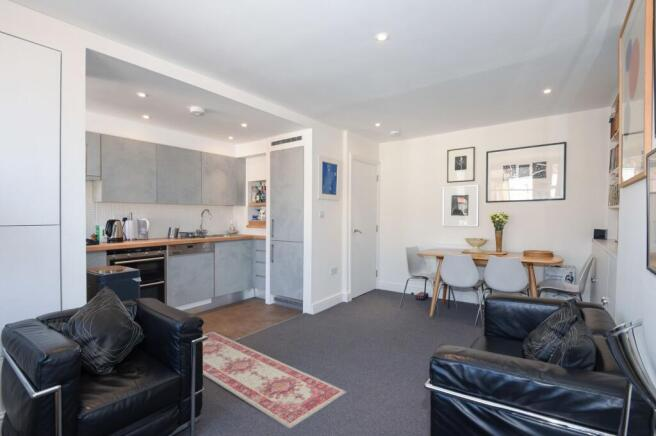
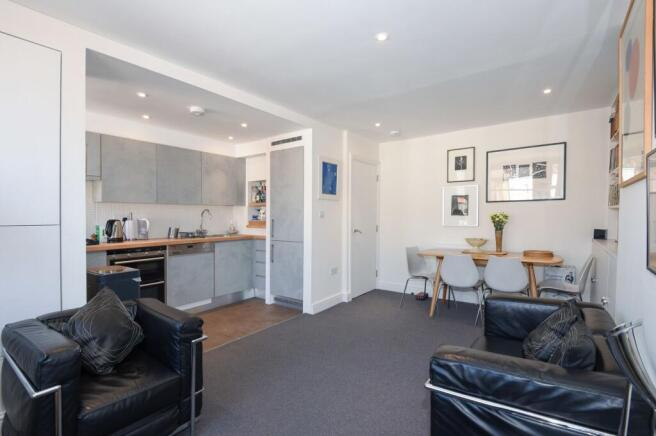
- rug [202,331,347,430]
